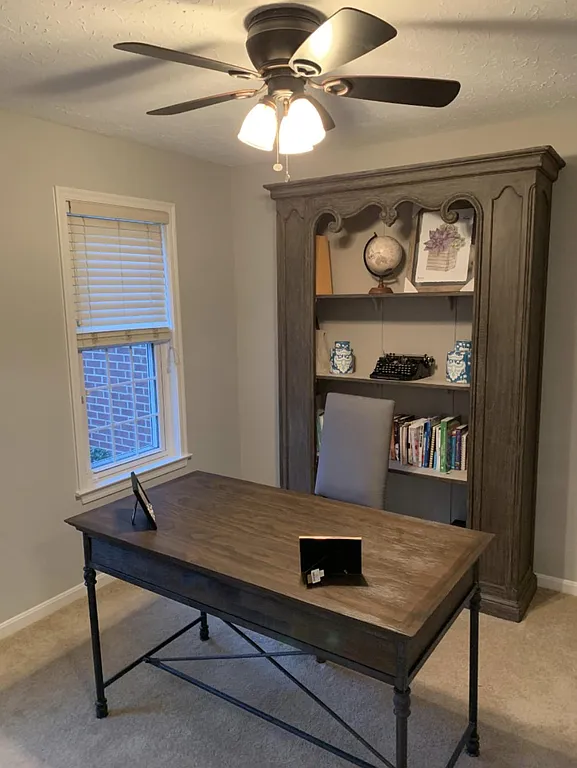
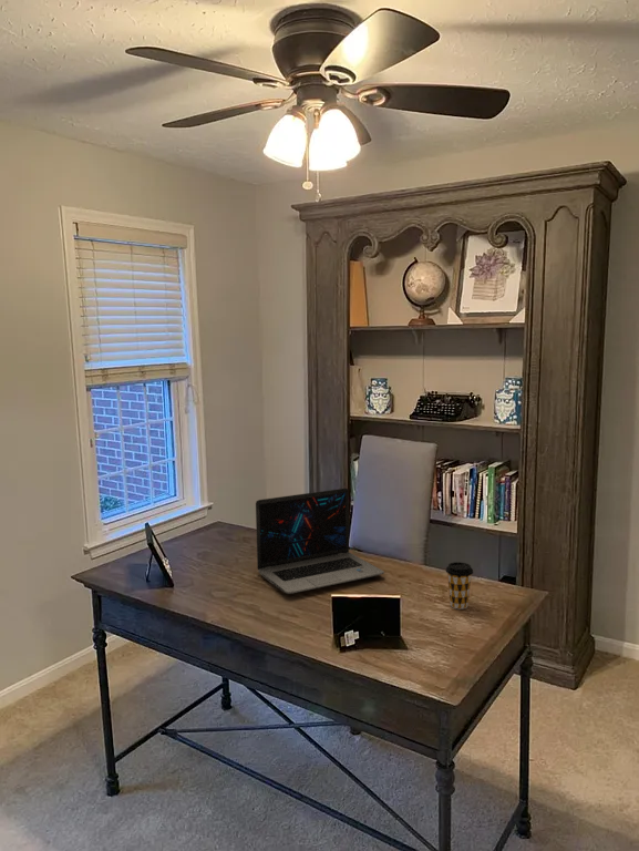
+ laptop [255,488,385,595]
+ coffee cup [445,561,474,609]
